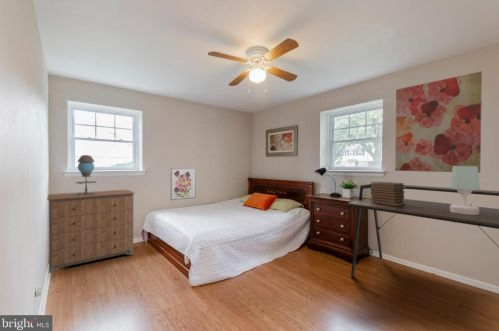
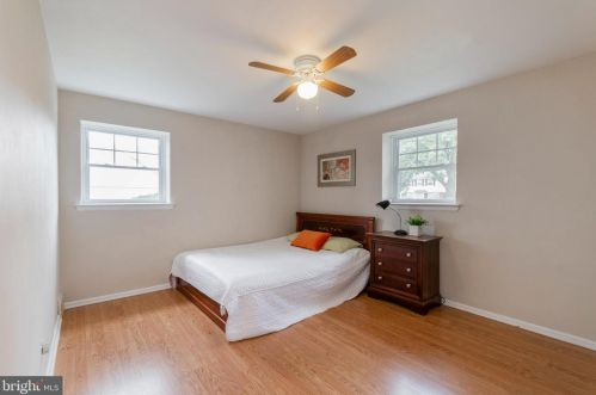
- wall art [169,167,197,201]
- table lamp [449,166,481,215]
- desk [347,183,499,278]
- dresser [46,189,136,274]
- table lamp [75,154,97,196]
- book stack [370,180,405,205]
- wall art [394,70,483,174]
